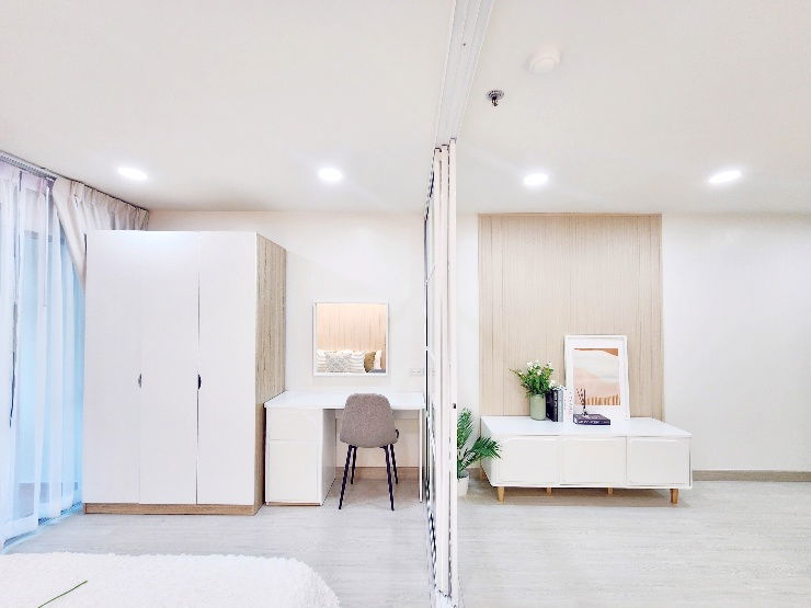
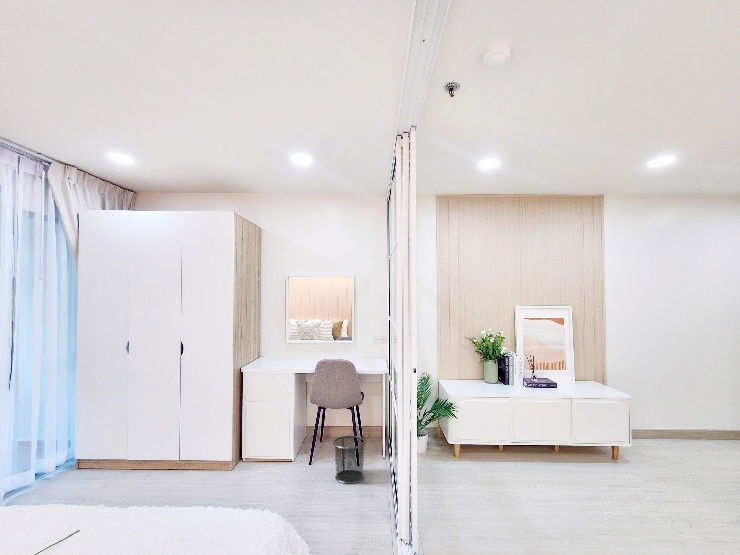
+ waste bin [332,435,367,485]
